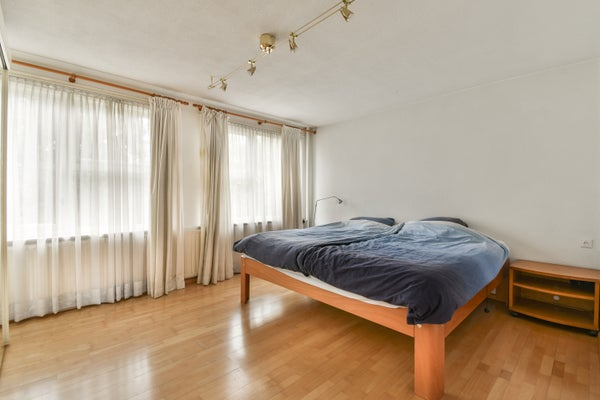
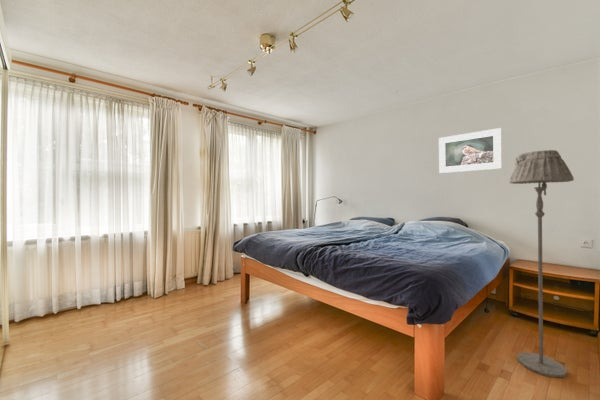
+ floor lamp [508,149,575,378]
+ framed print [438,127,503,174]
